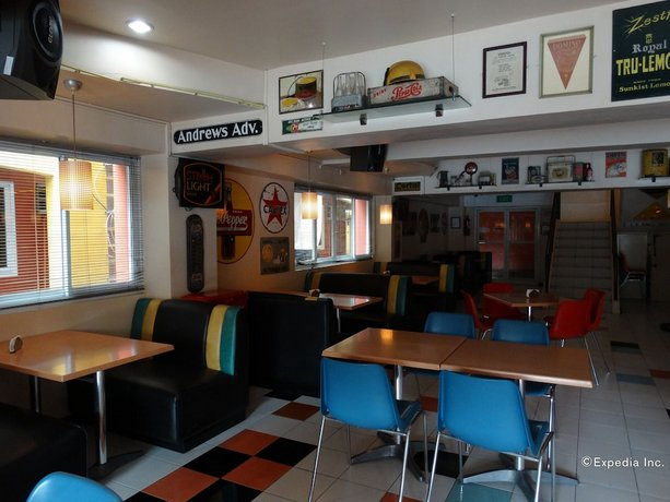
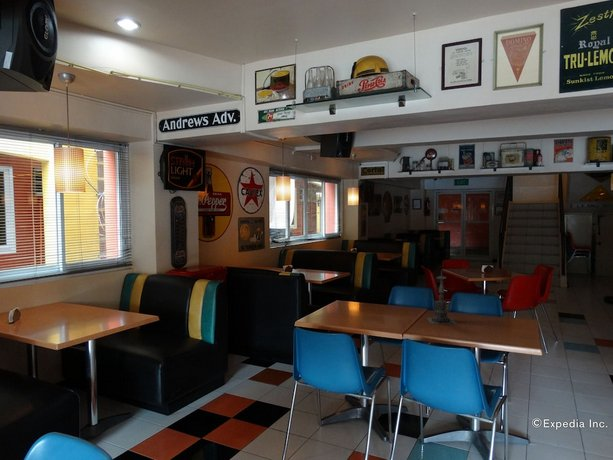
+ candle holder [425,269,458,325]
